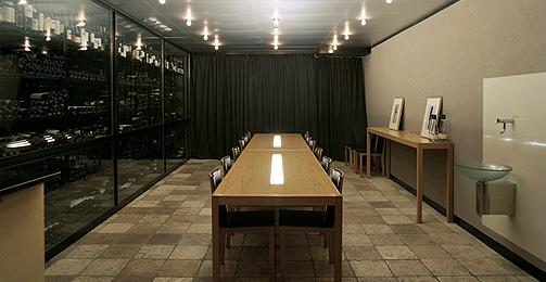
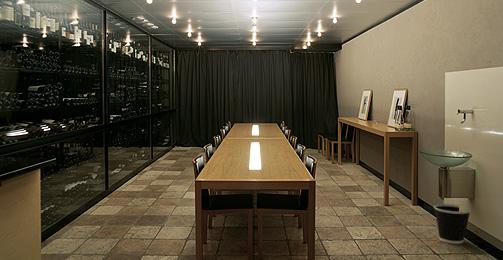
+ wastebasket [433,203,472,245]
